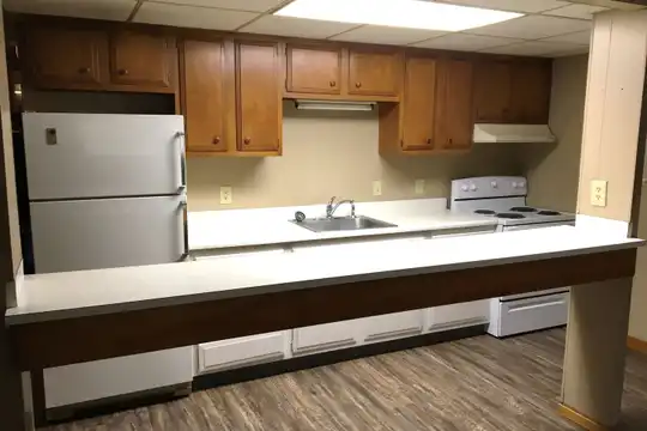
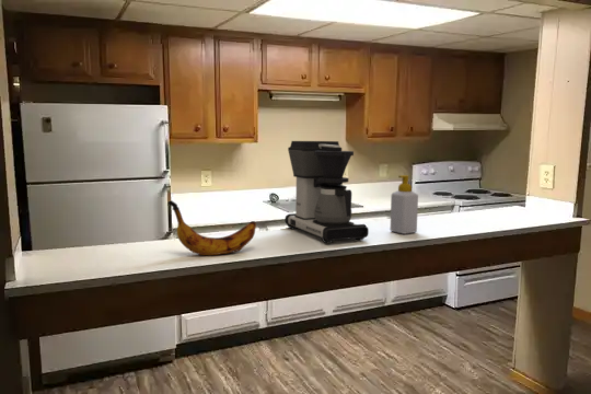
+ coffee maker [283,140,370,244]
+ banana [166,199,257,256]
+ soap bottle [390,174,419,235]
